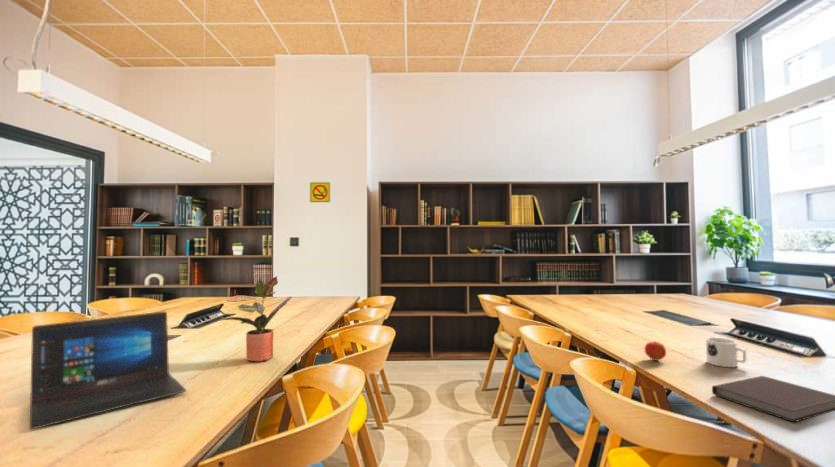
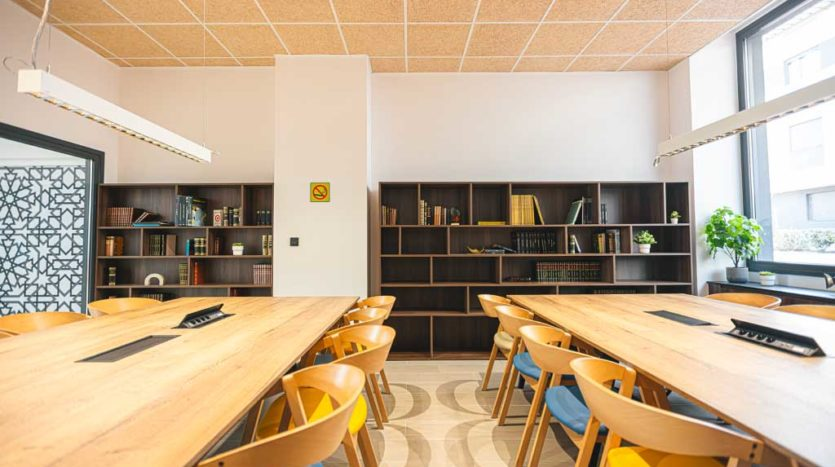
- potted plant [220,275,293,362]
- mug [705,336,747,368]
- notebook [711,375,835,423]
- laptop [29,310,187,430]
- apple [644,339,667,362]
